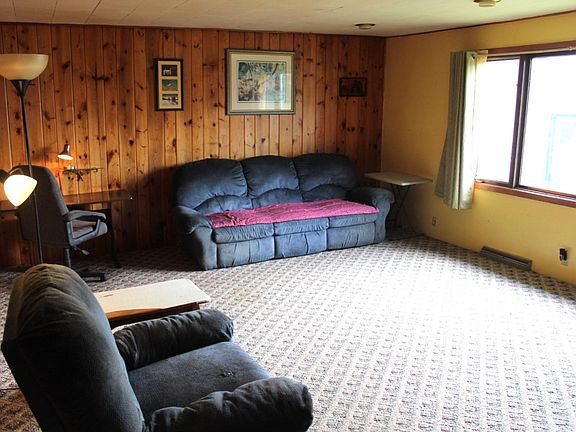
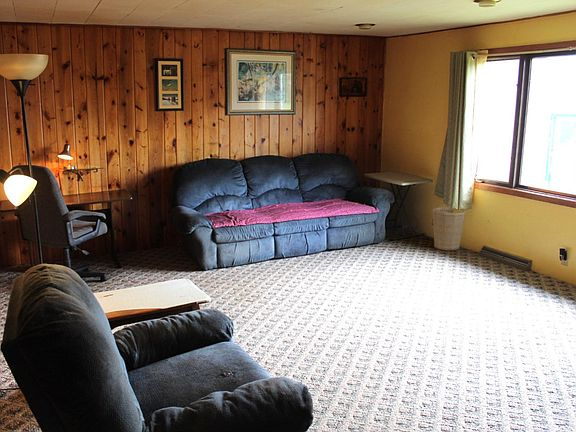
+ basket [431,203,467,251]
